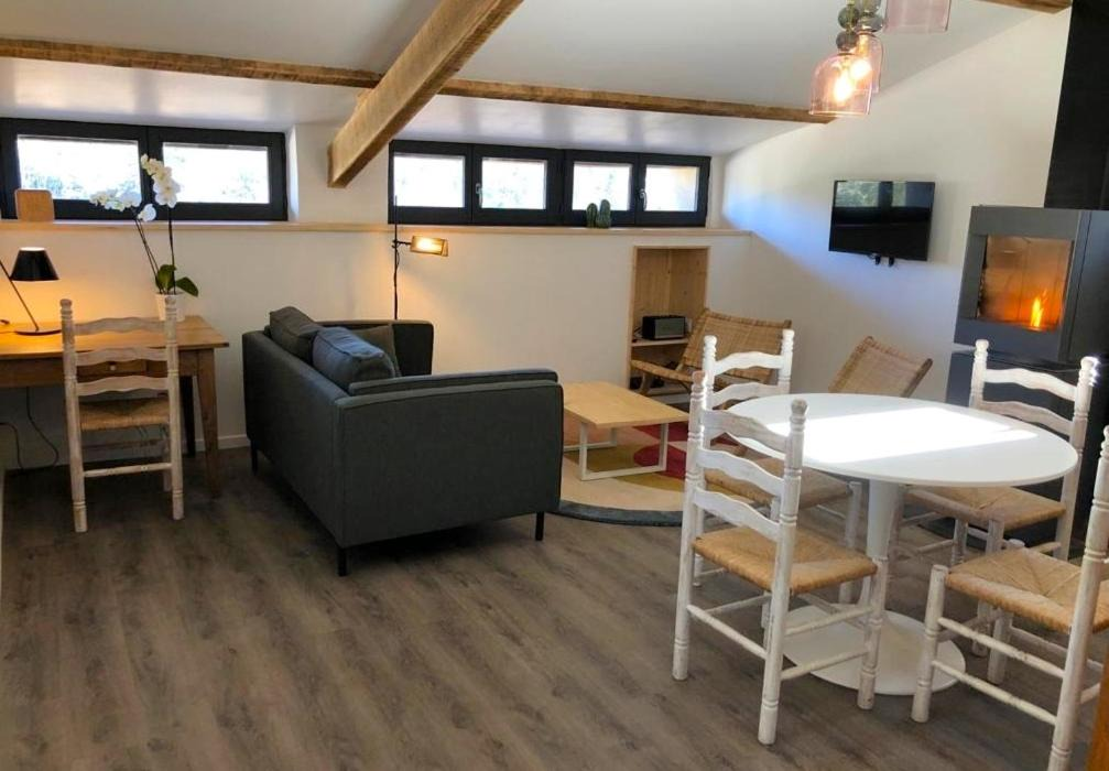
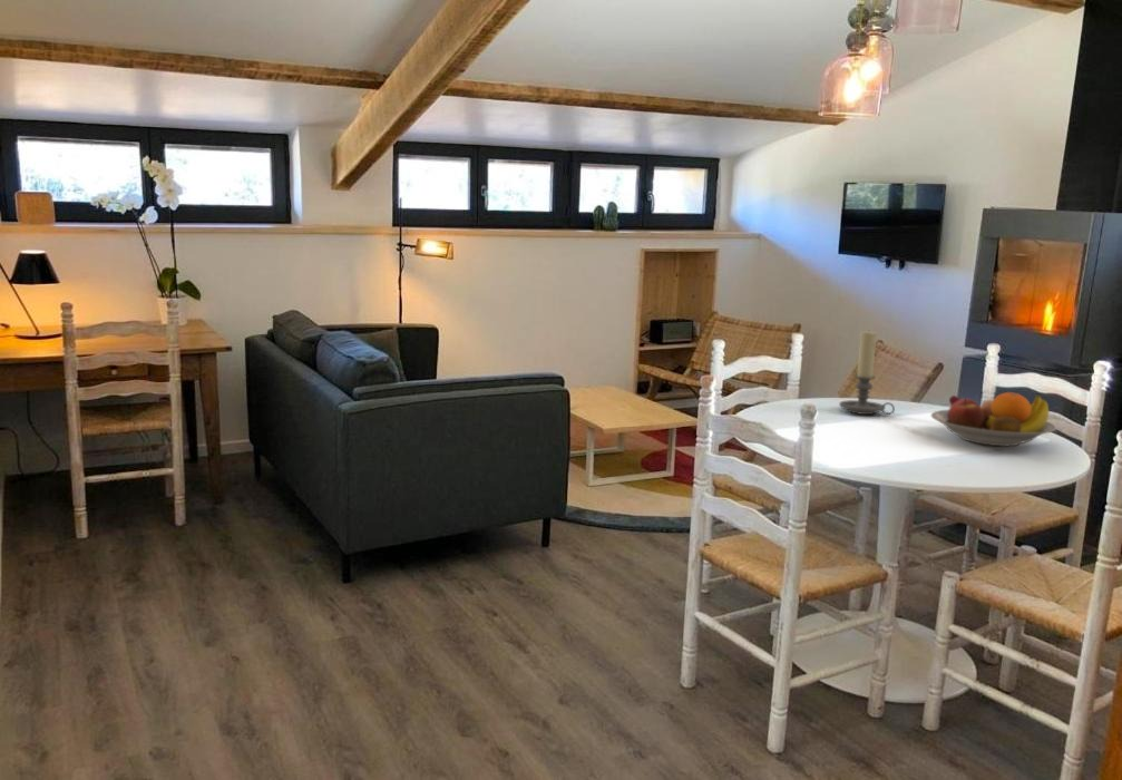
+ fruit bowl [930,391,1057,447]
+ candle holder [838,331,896,416]
